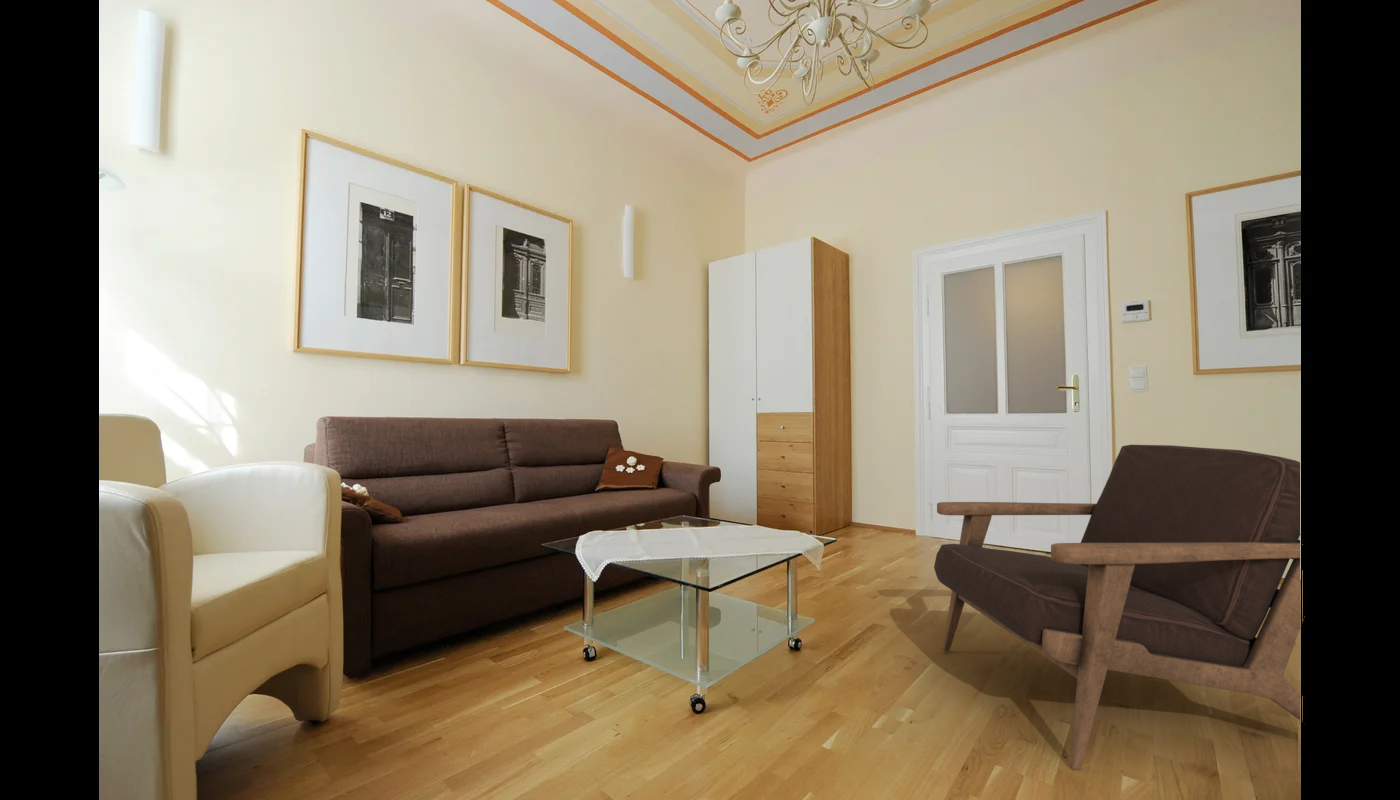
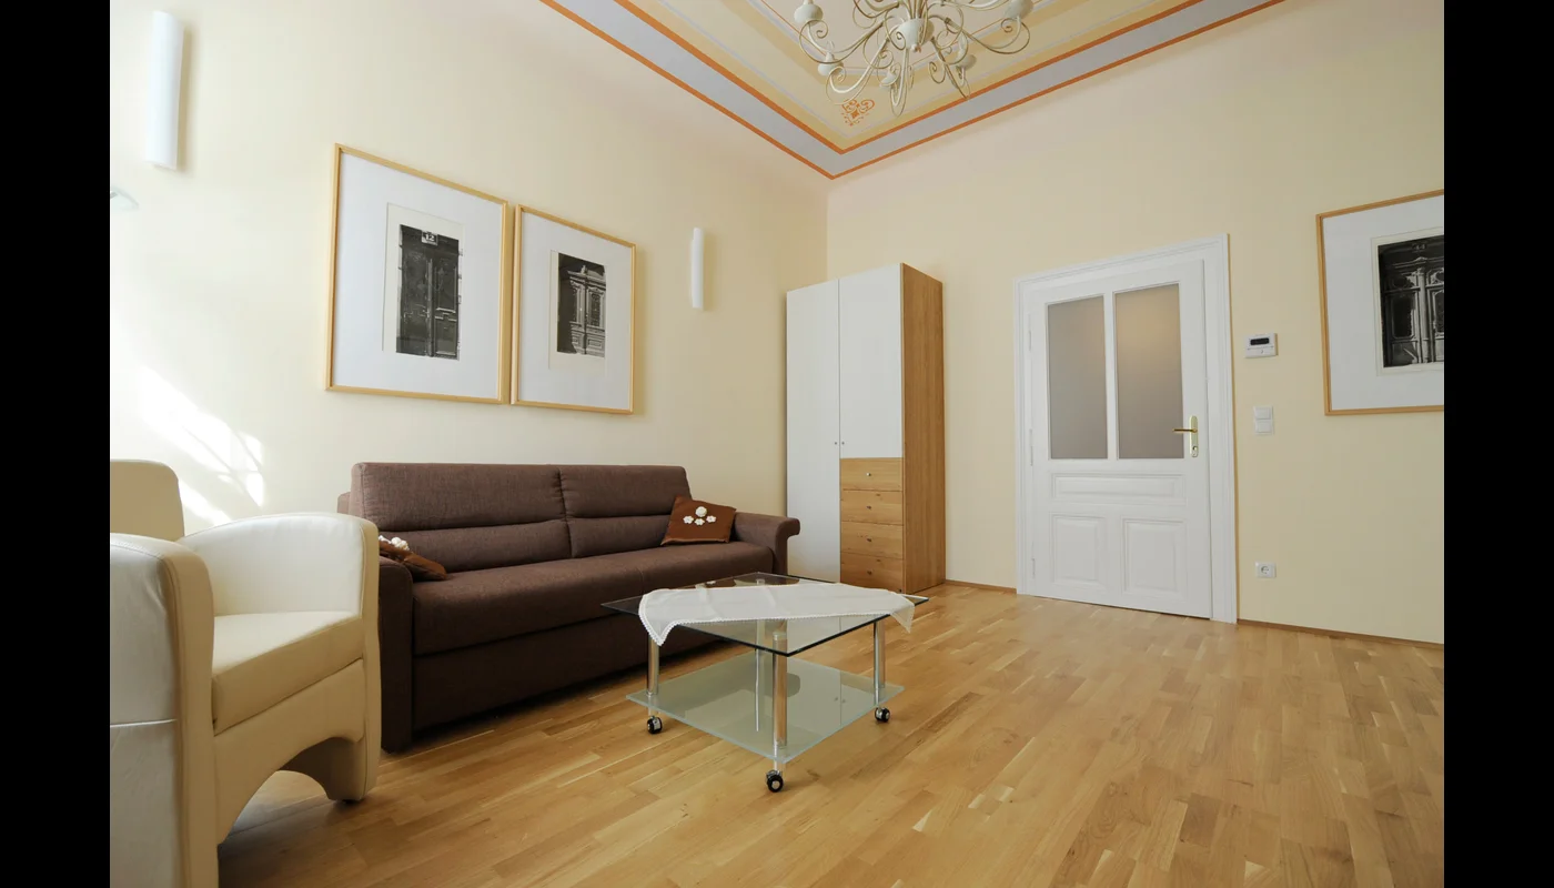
- armchair [933,444,1304,771]
